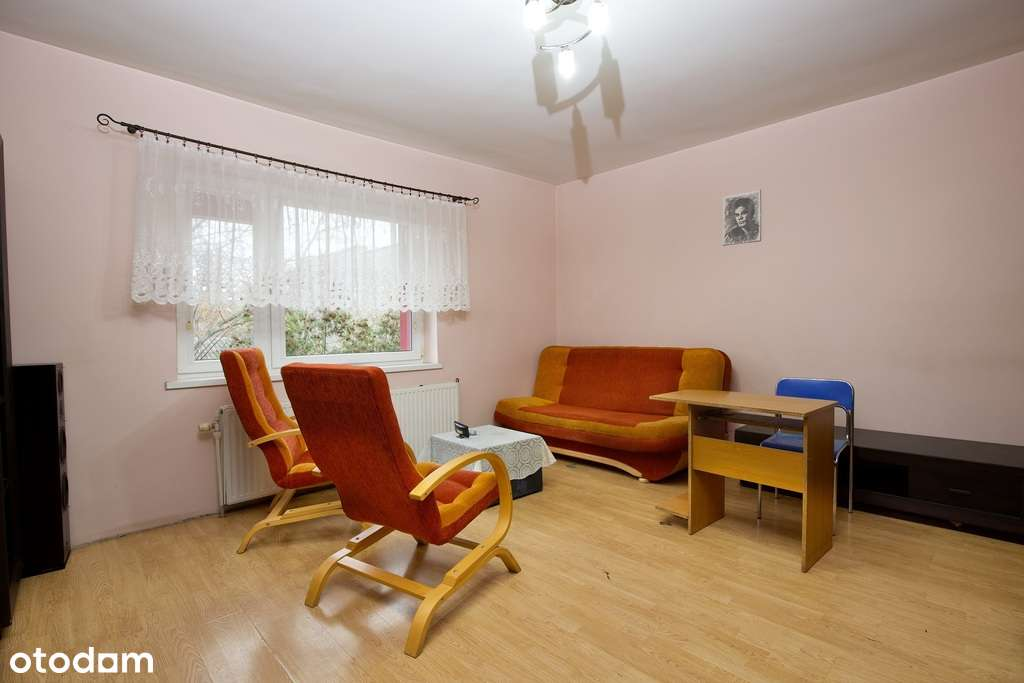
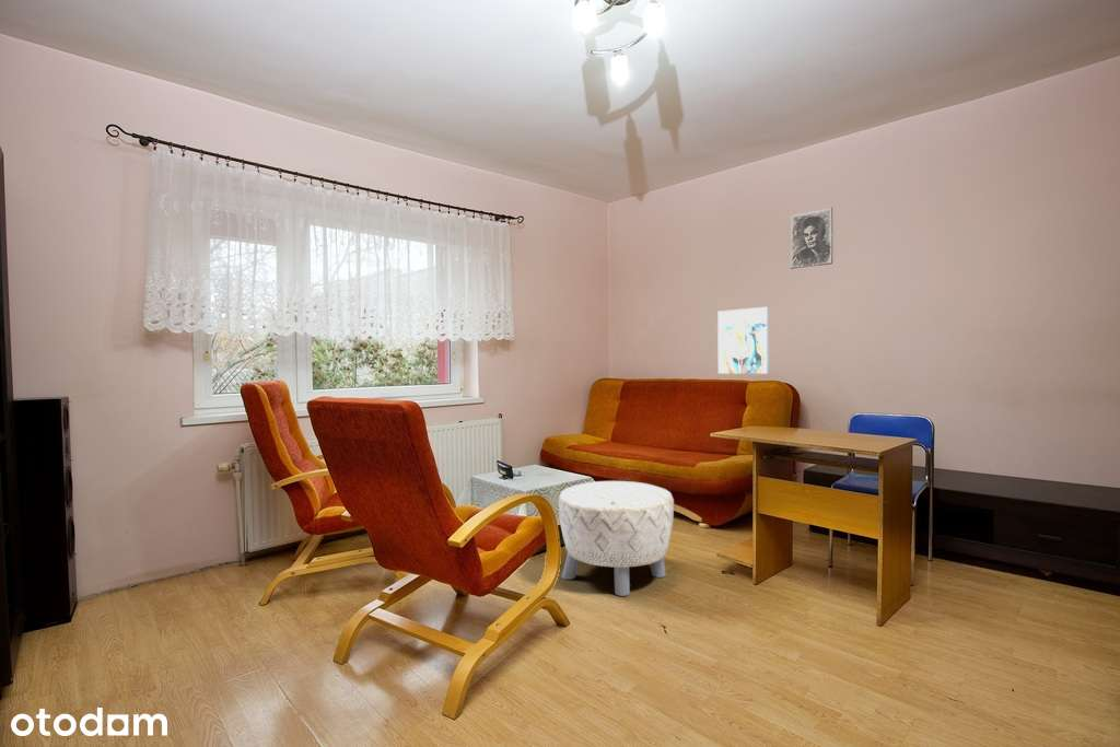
+ wall art [716,306,770,375]
+ ottoman [558,480,675,597]
